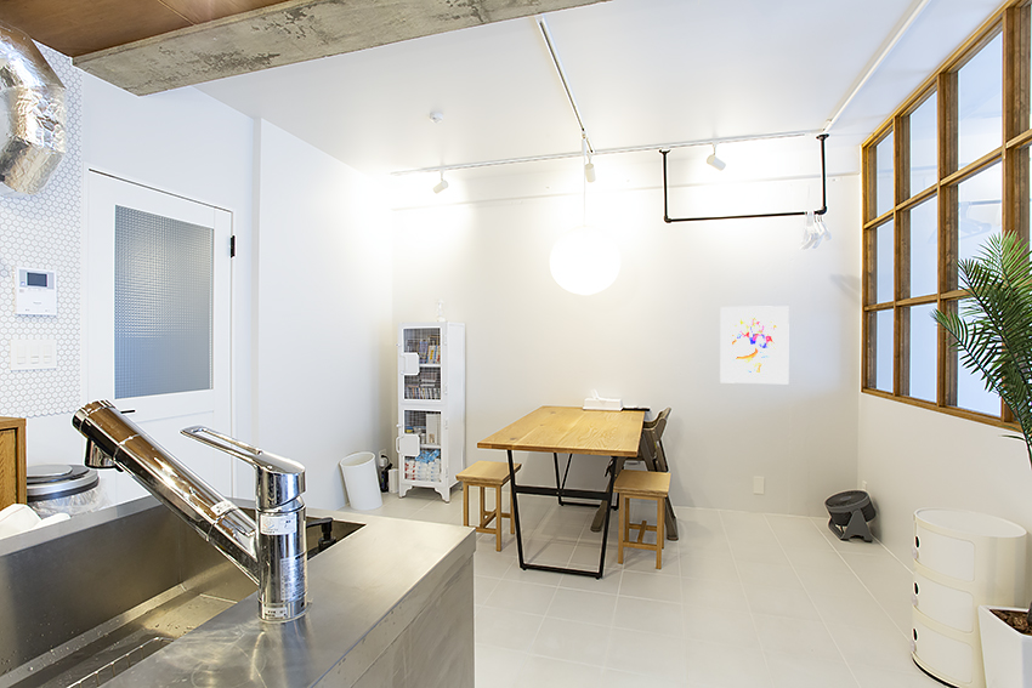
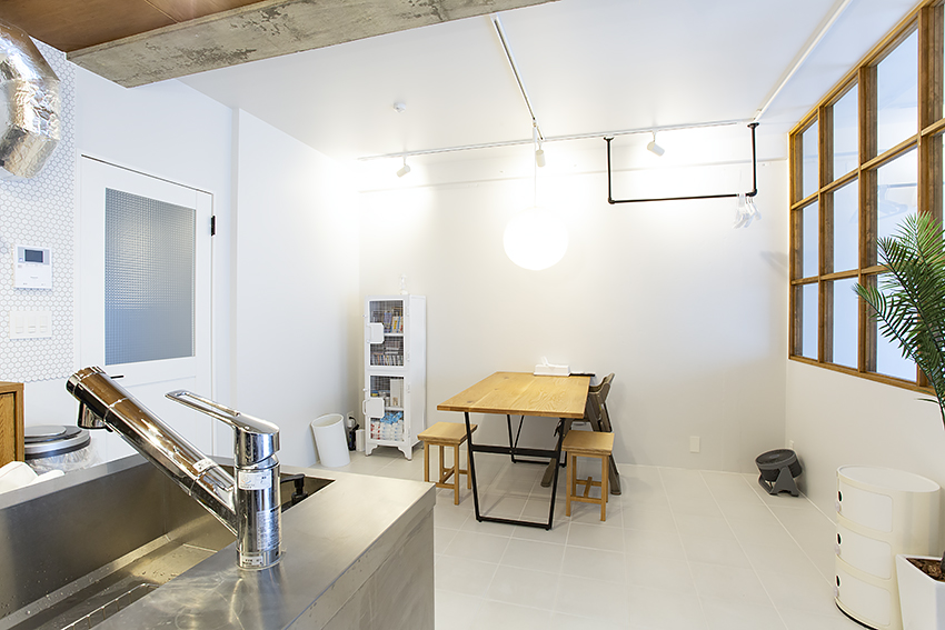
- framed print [719,305,790,385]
